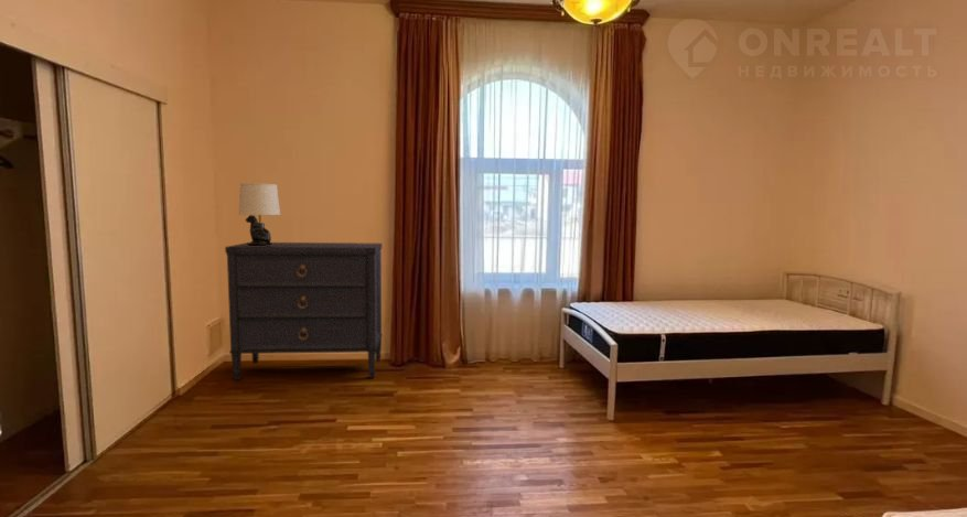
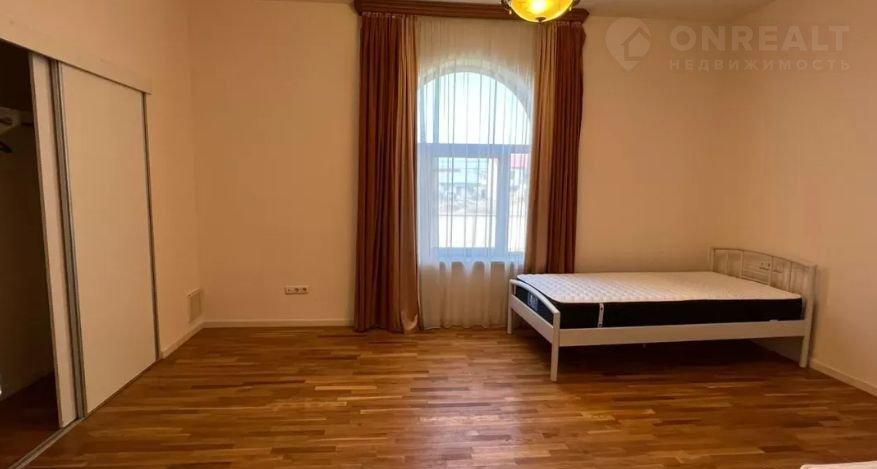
- dresser [224,241,384,381]
- table lamp [237,182,282,246]
